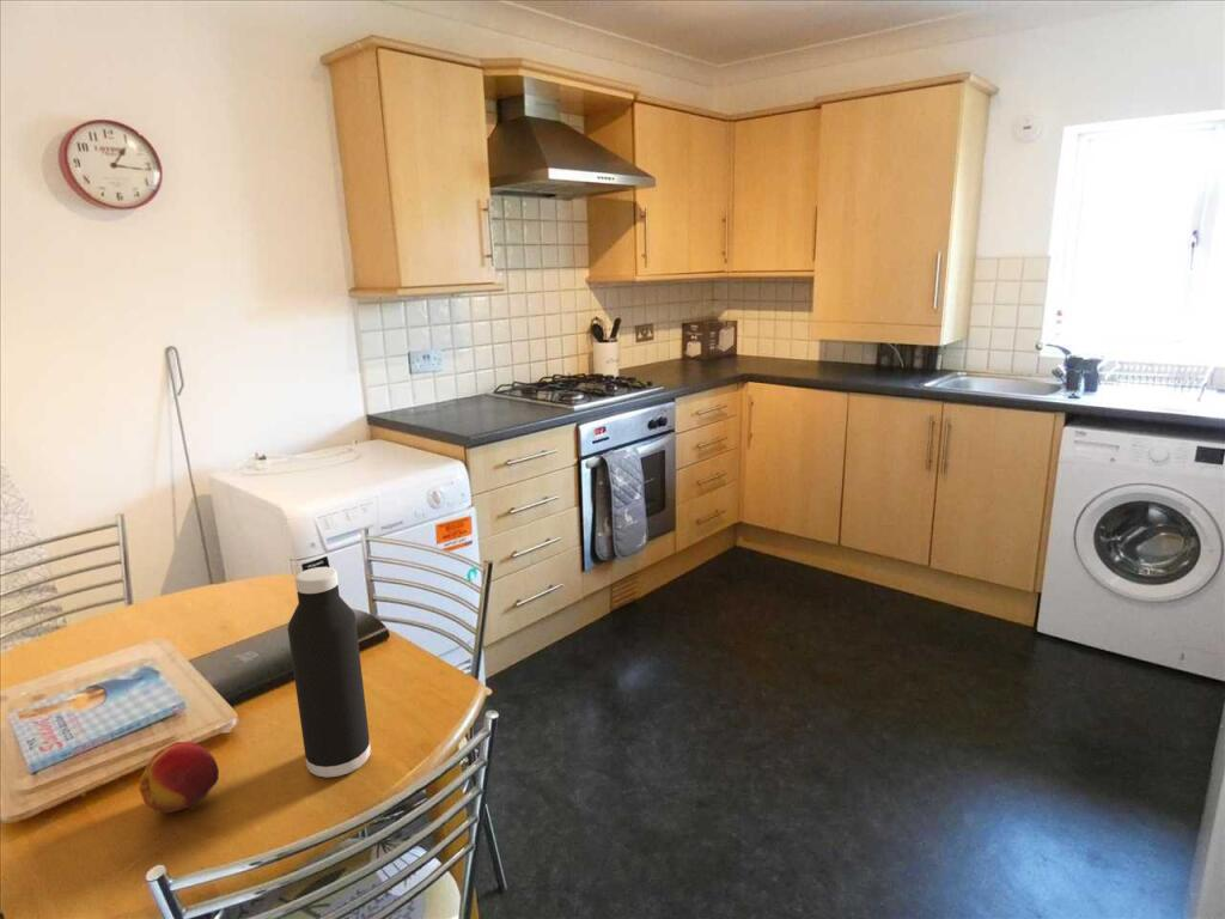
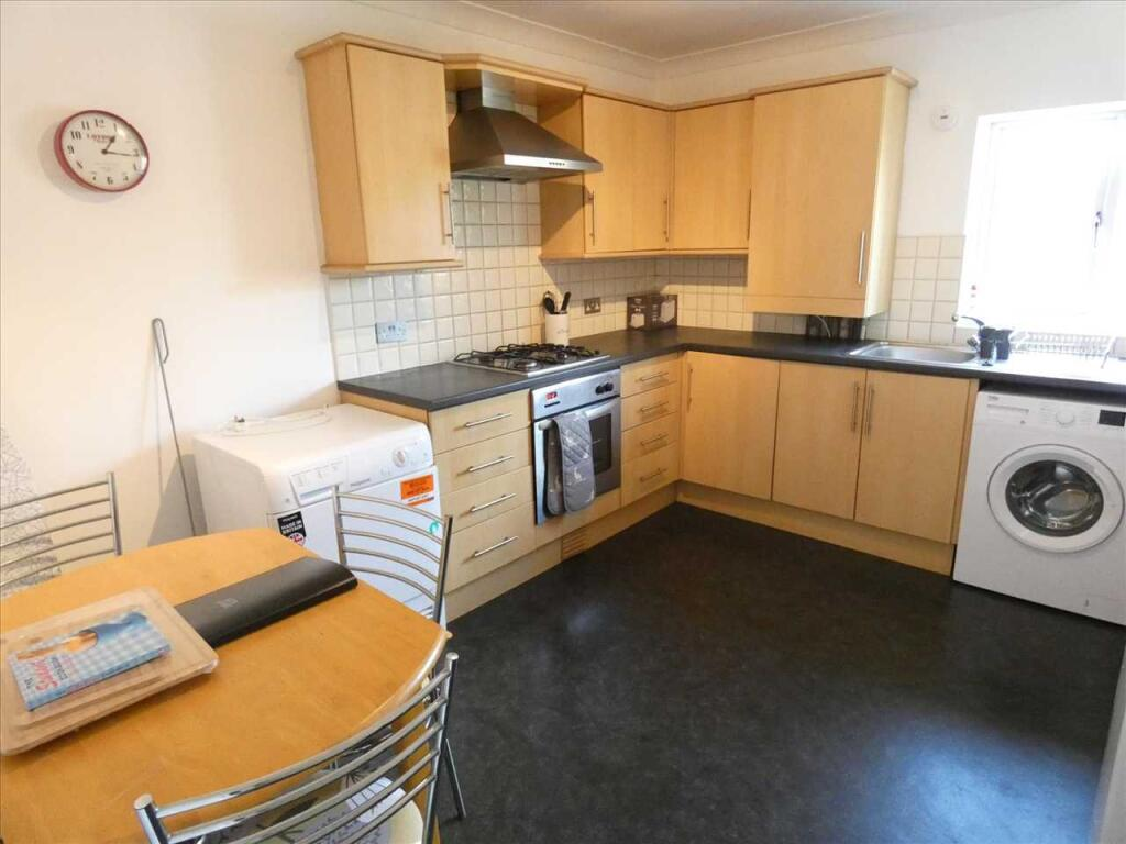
- fruit [139,741,220,814]
- water bottle [287,566,372,779]
